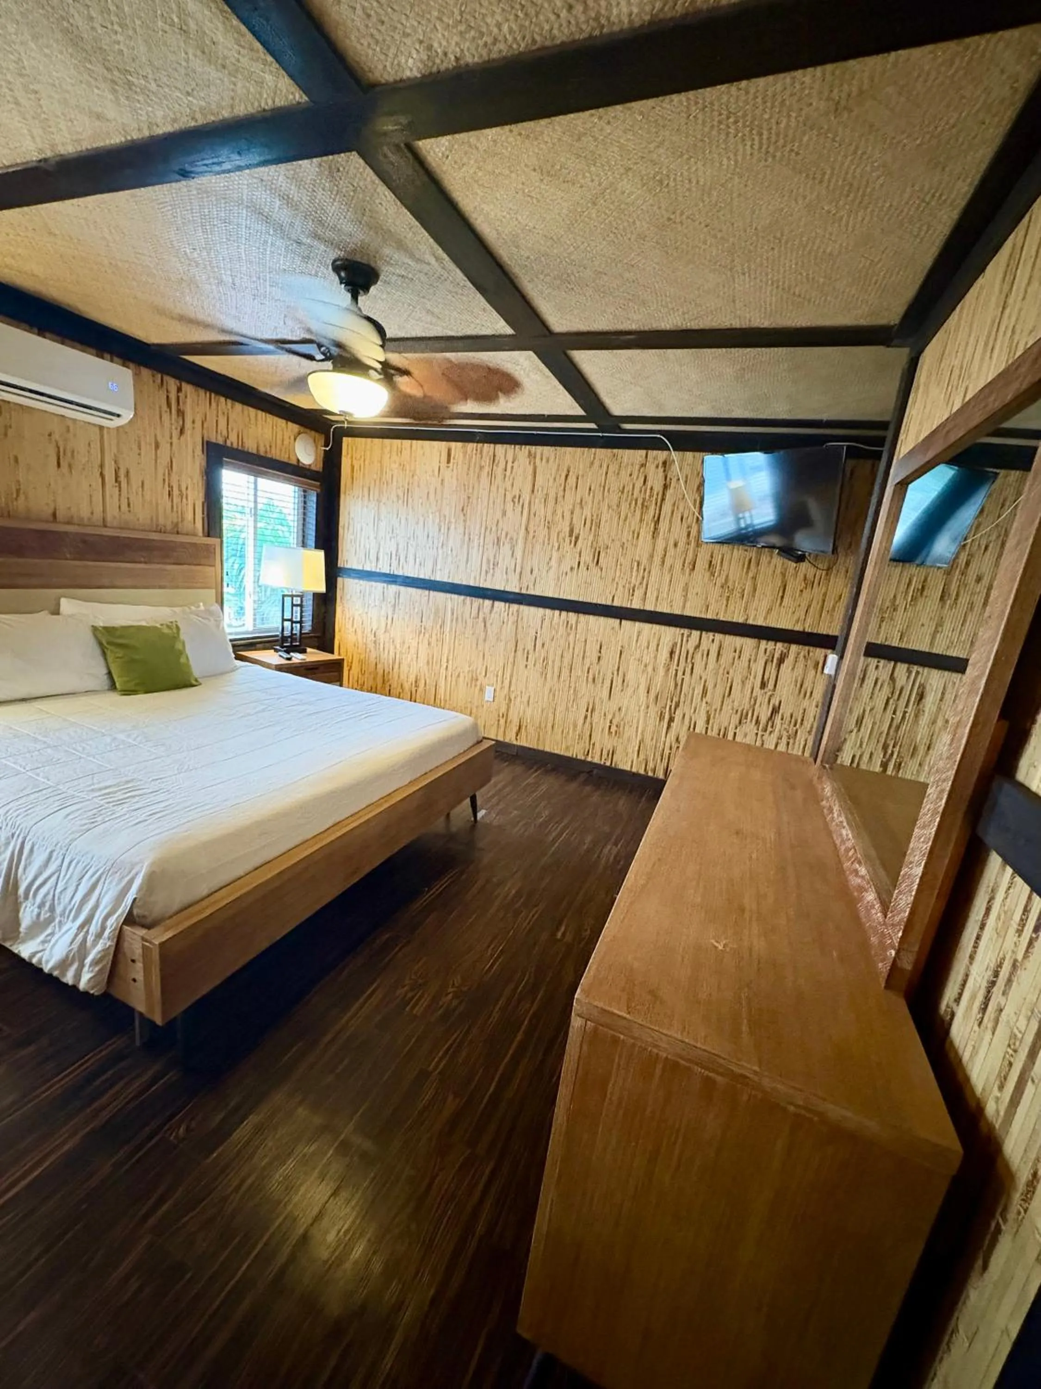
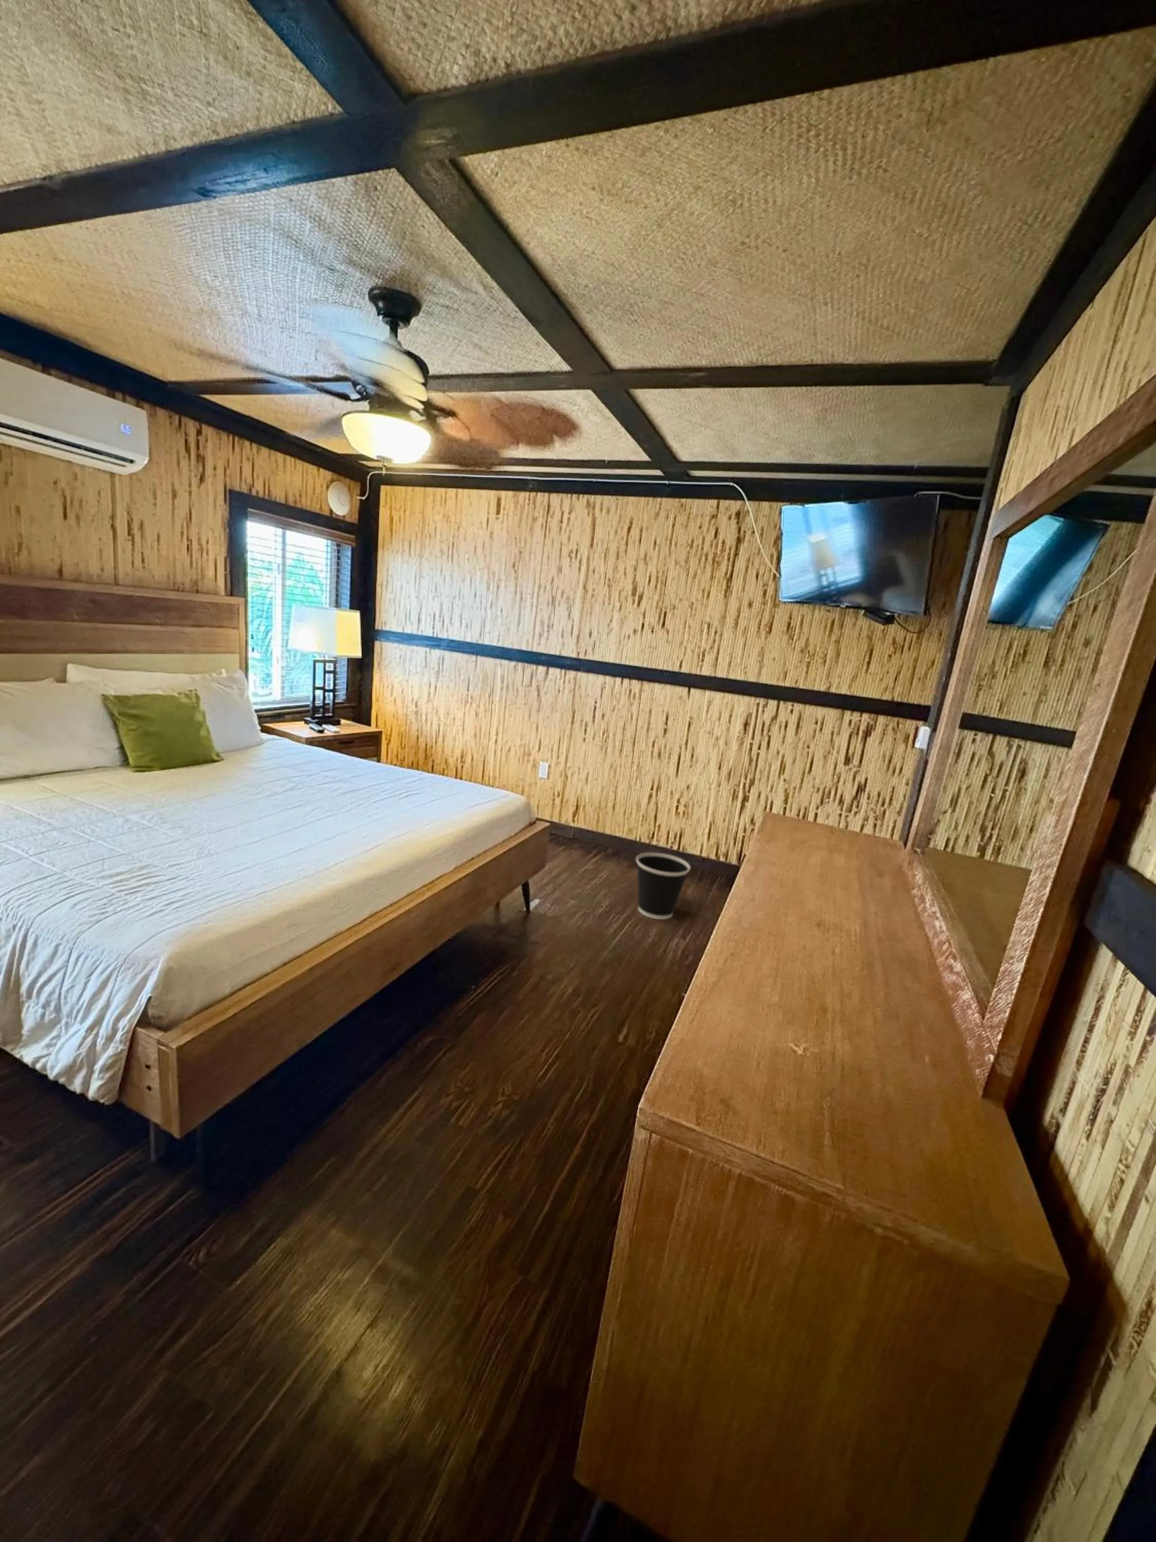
+ wastebasket [635,852,691,920]
